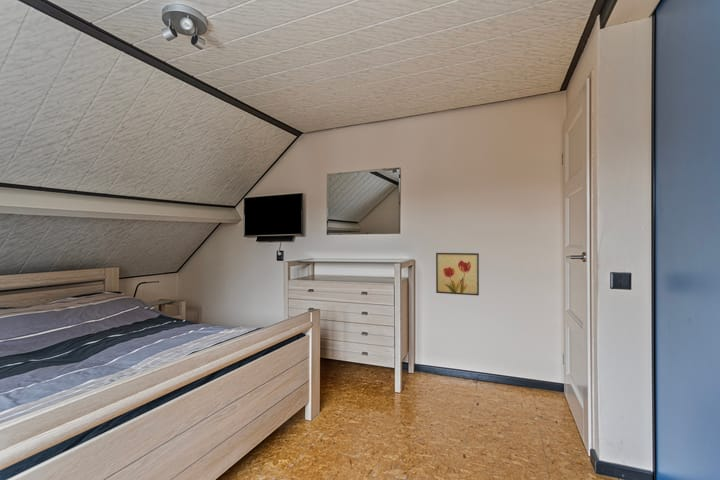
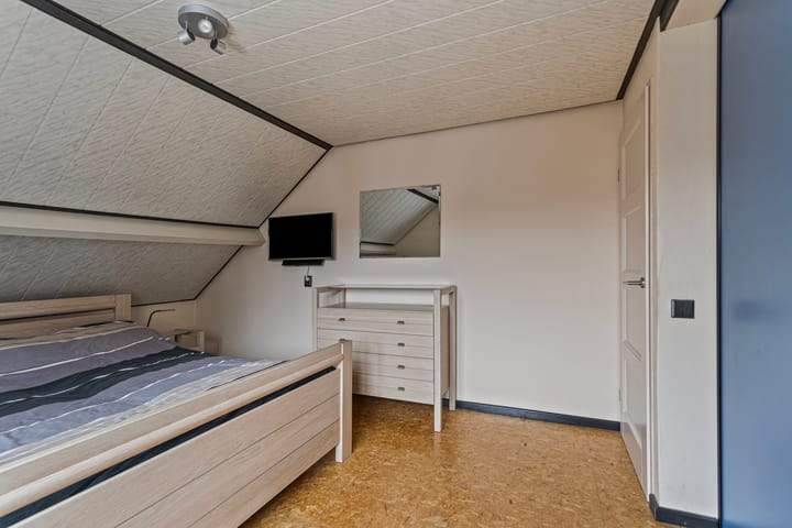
- wall art [435,252,480,297]
